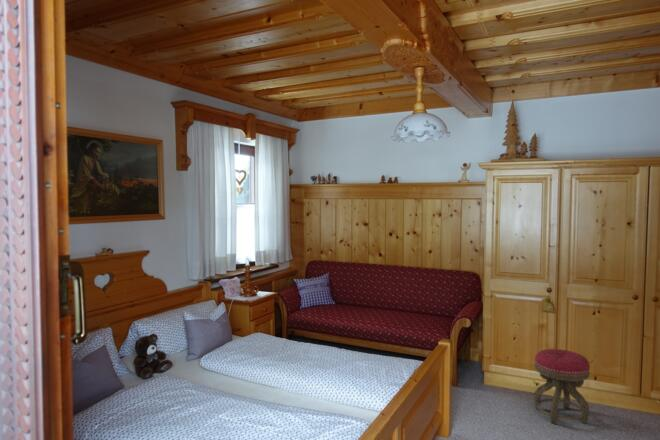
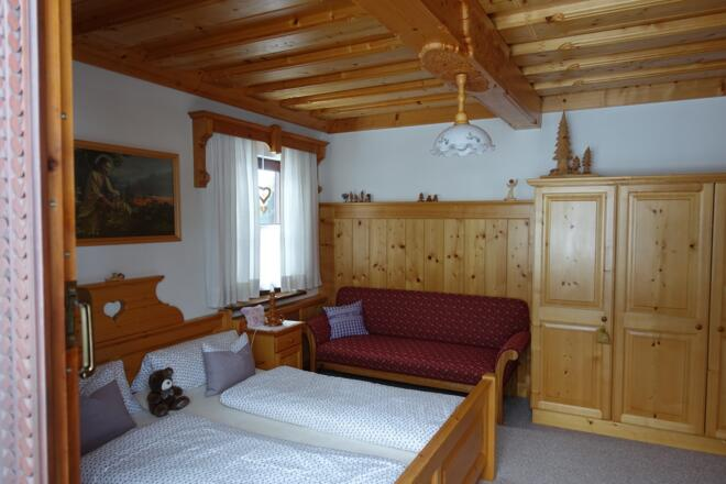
- stool [533,348,591,425]
